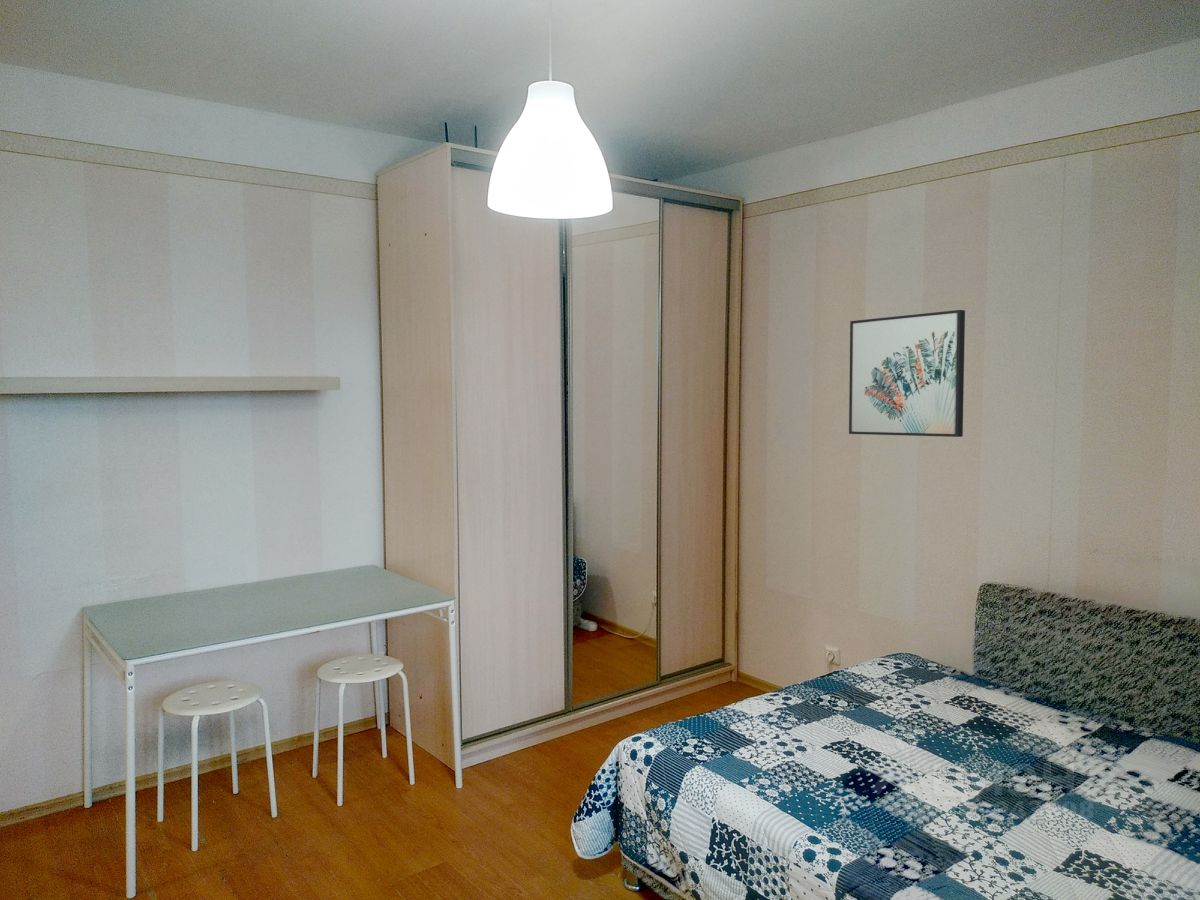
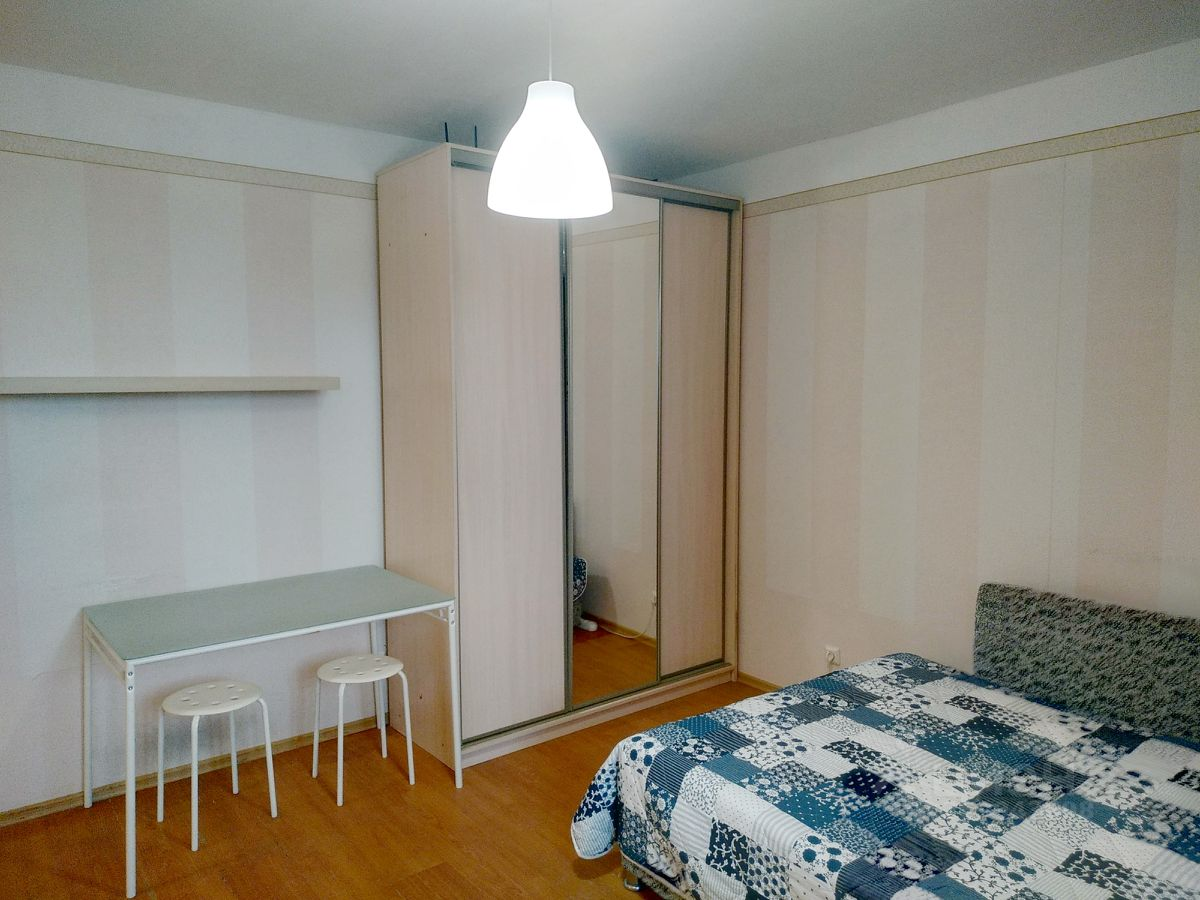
- wall art [848,309,966,438]
